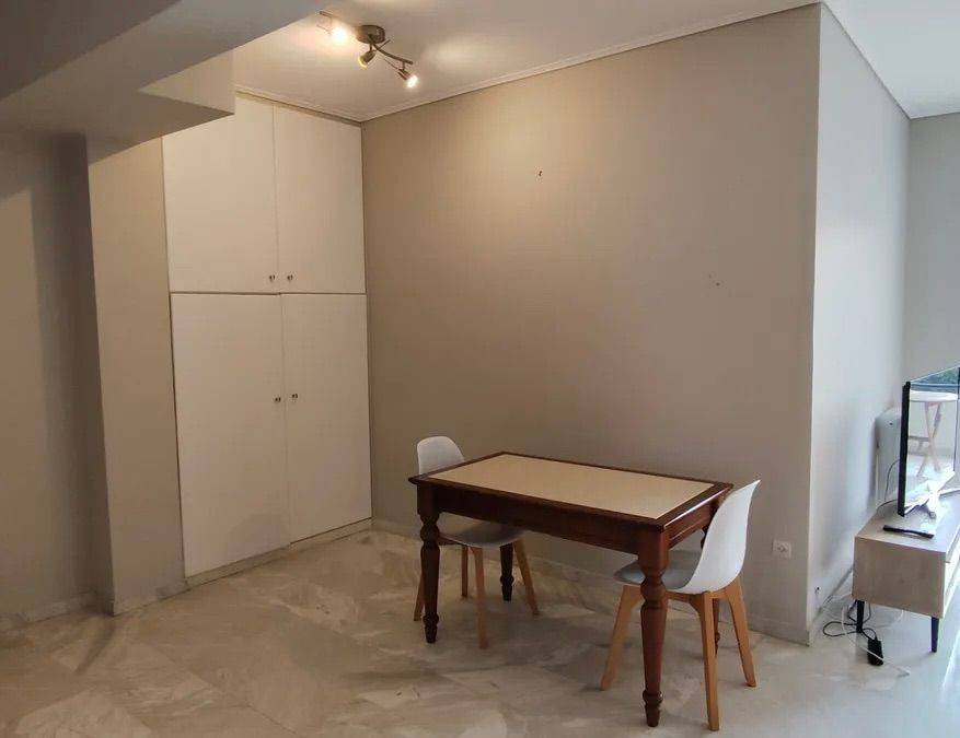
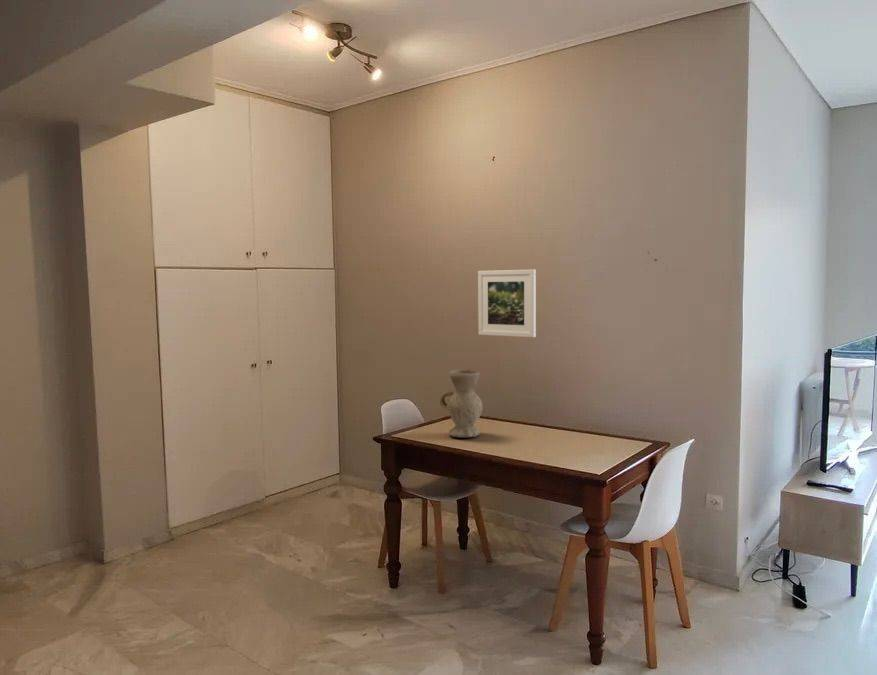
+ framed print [477,268,537,338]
+ vase [439,368,484,438]
